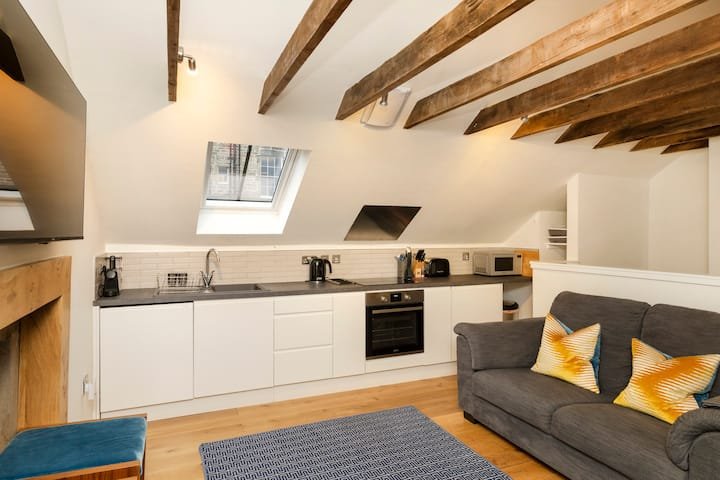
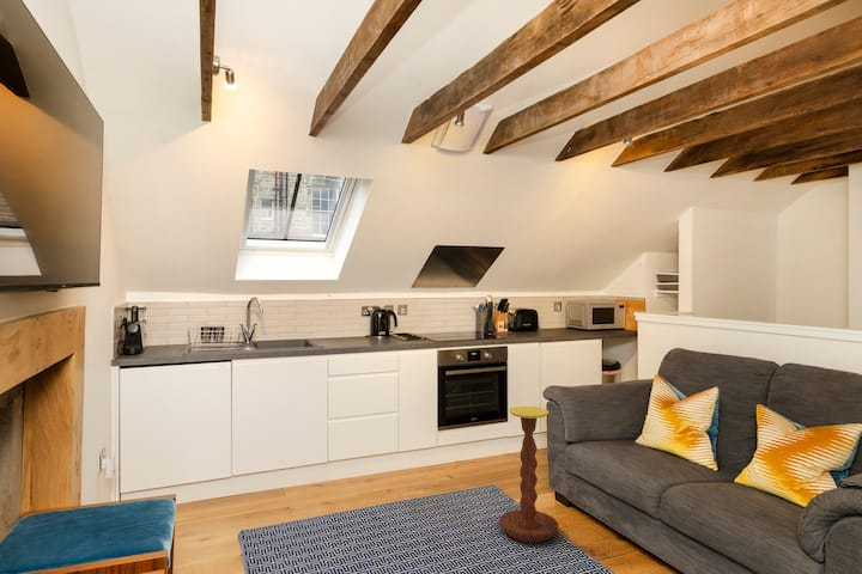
+ side table [498,405,559,544]
